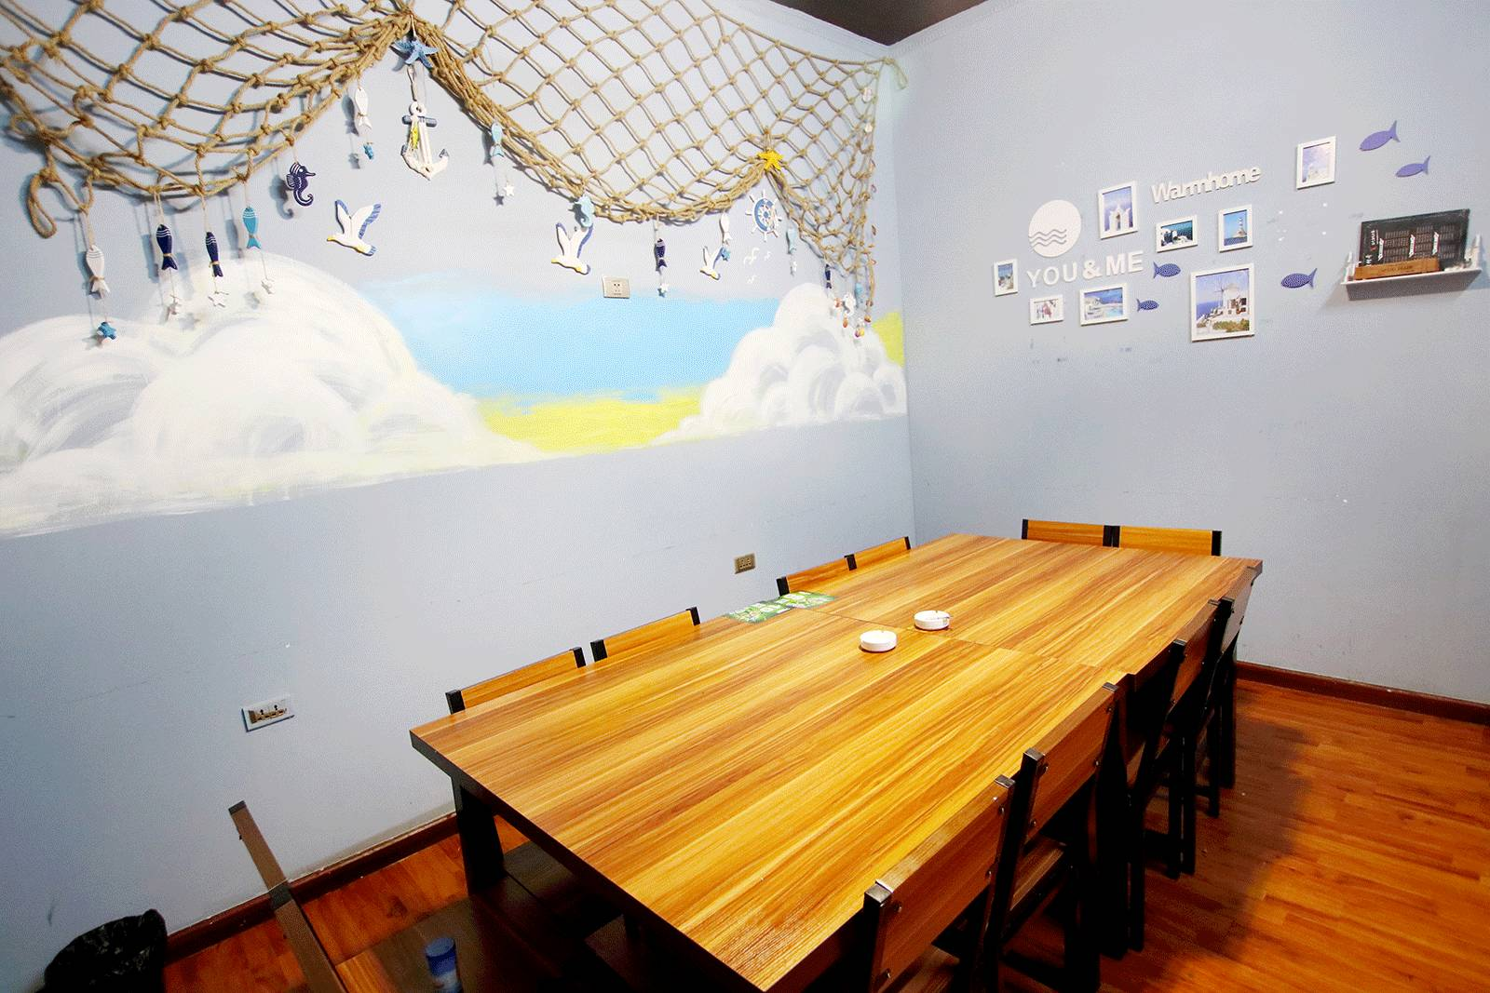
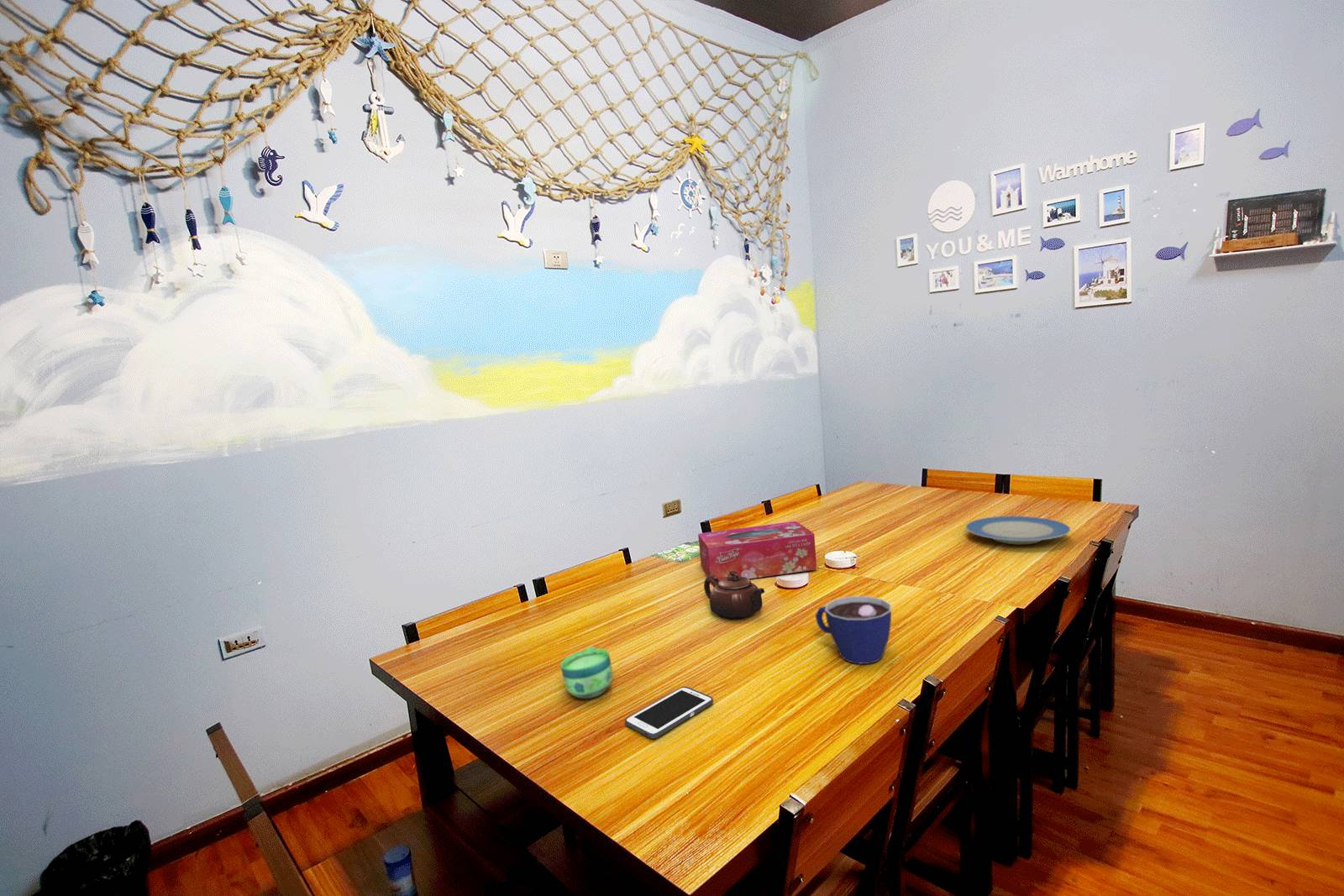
+ cup [559,646,613,700]
+ plate [965,515,1072,545]
+ teapot [703,570,765,621]
+ tissue box [697,521,817,581]
+ cup [815,595,892,665]
+ cell phone [624,686,714,740]
